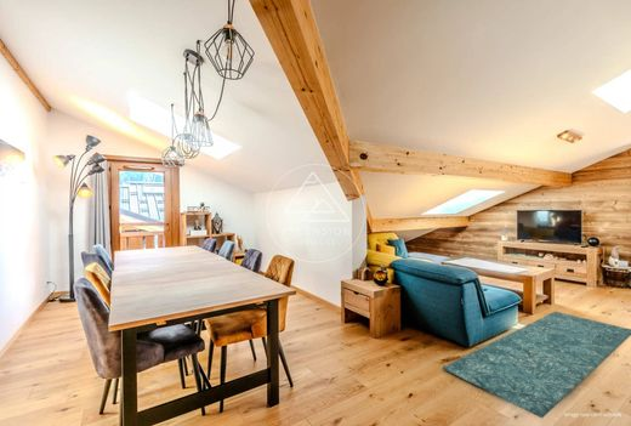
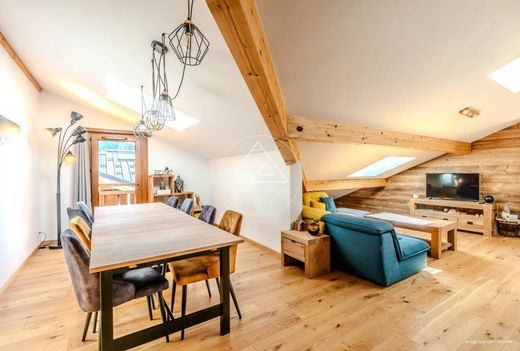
- rug [442,311,631,419]
